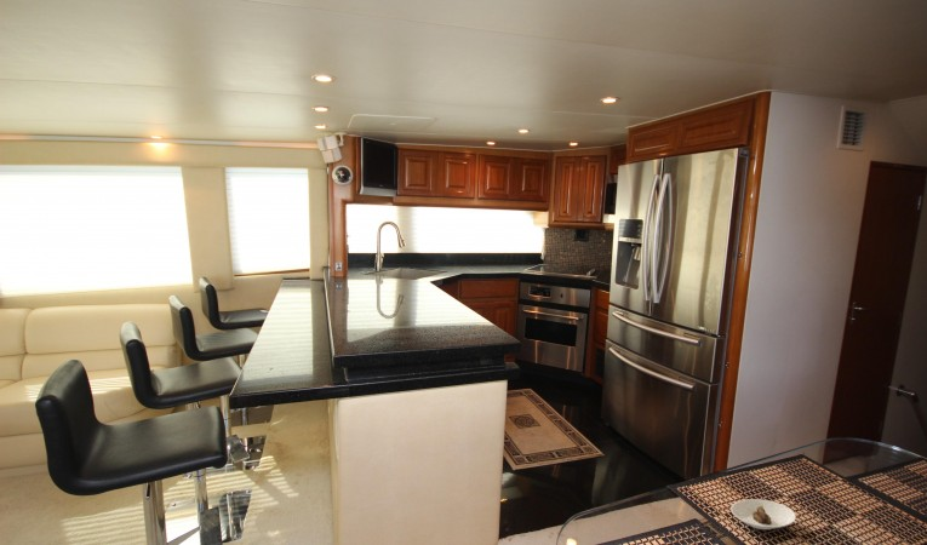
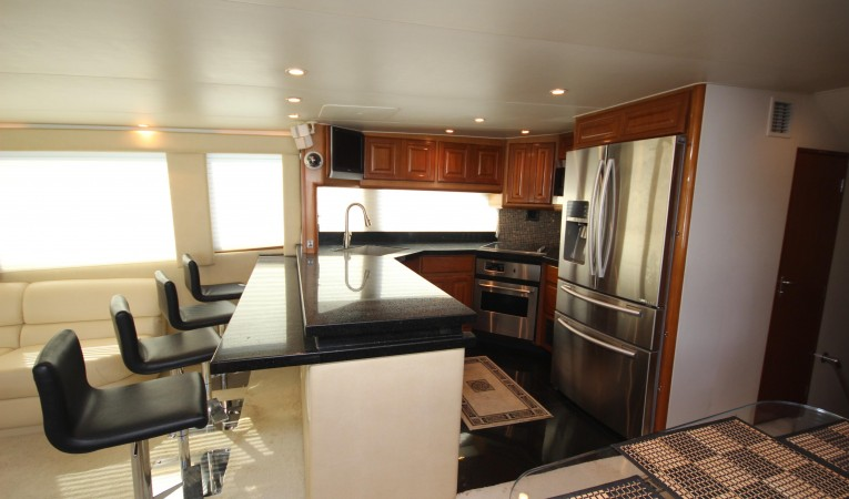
- saucer [729,498,797,530]
